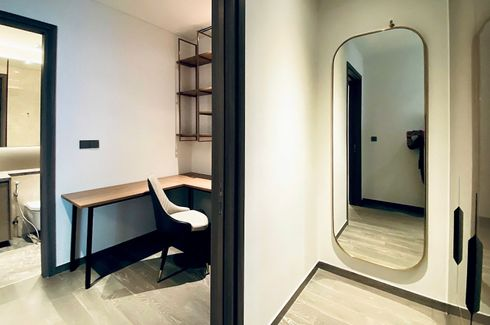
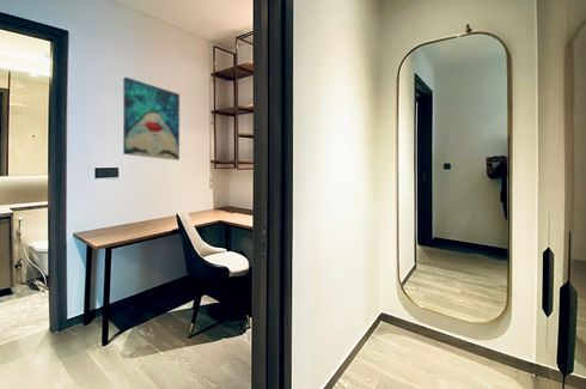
+ wall art [122,75,181,162]
